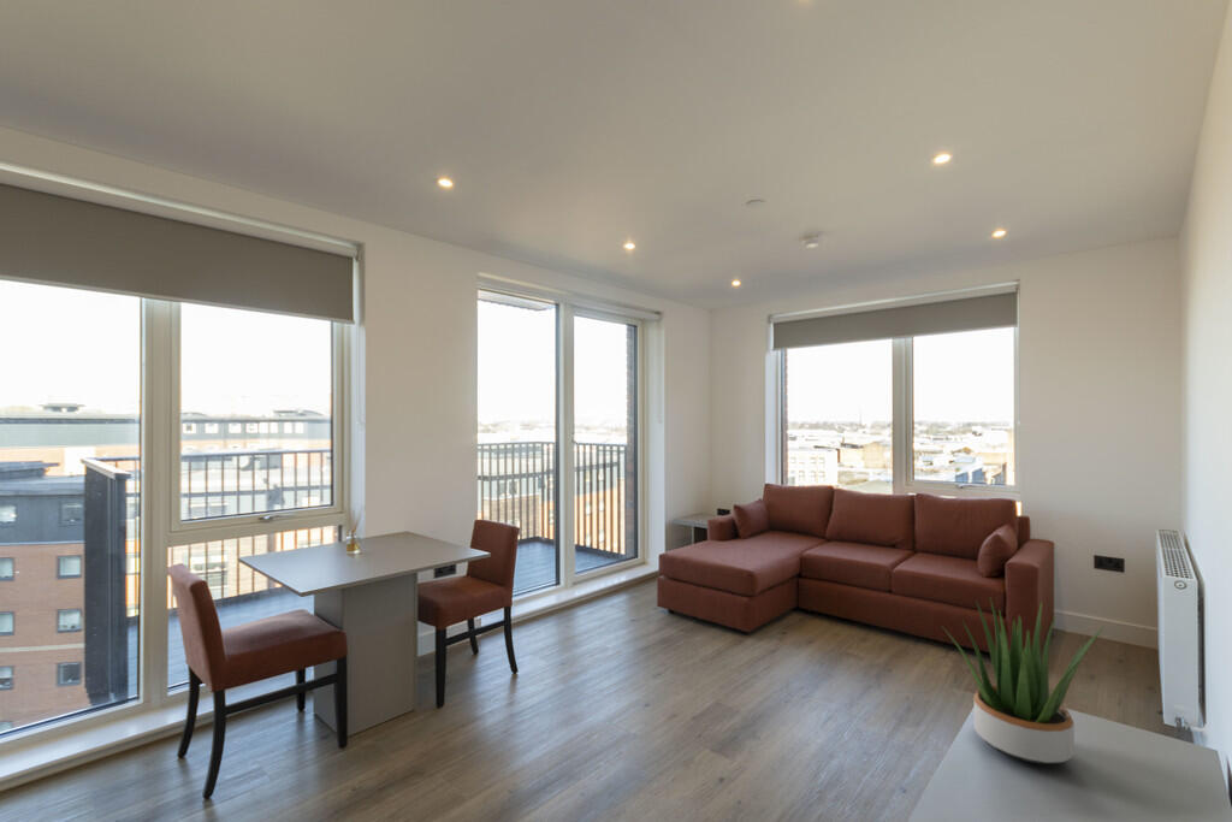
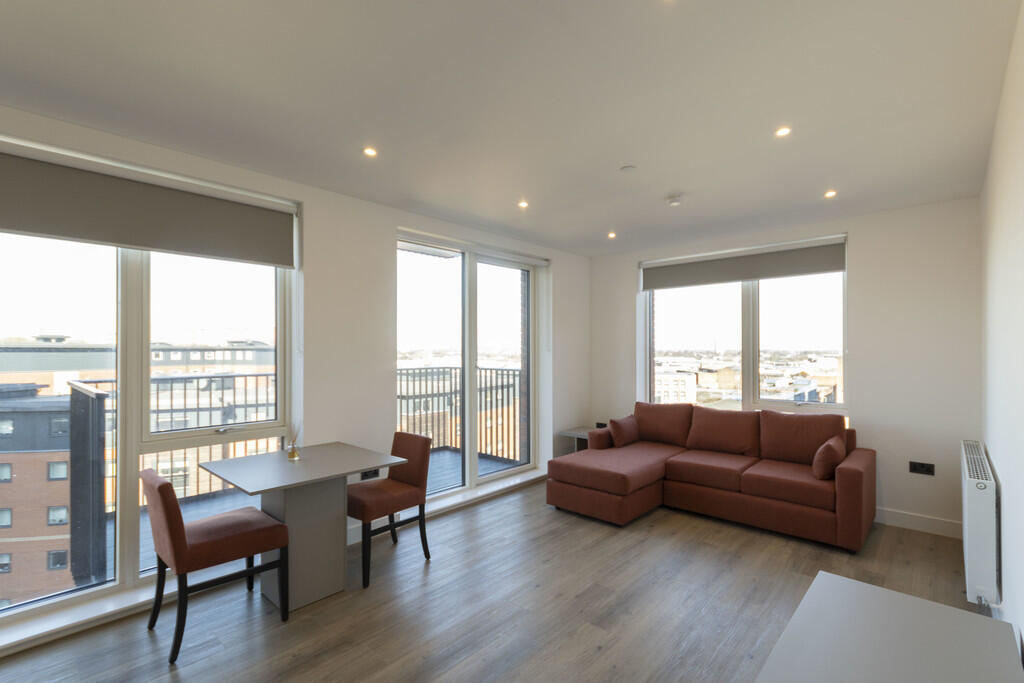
- potted plant [942,596,1104,765]
